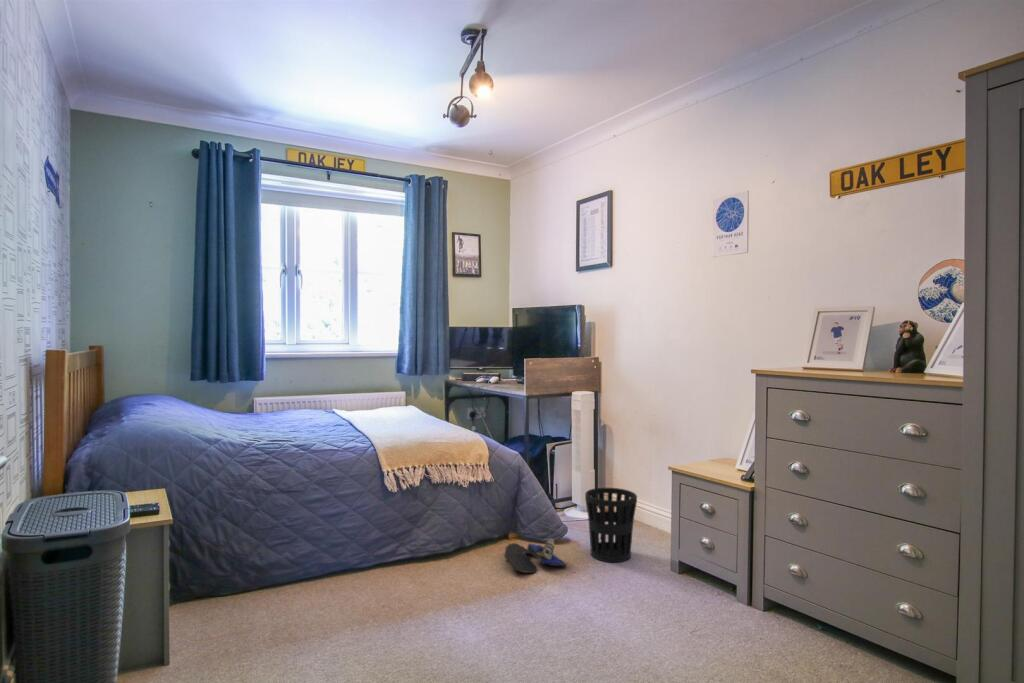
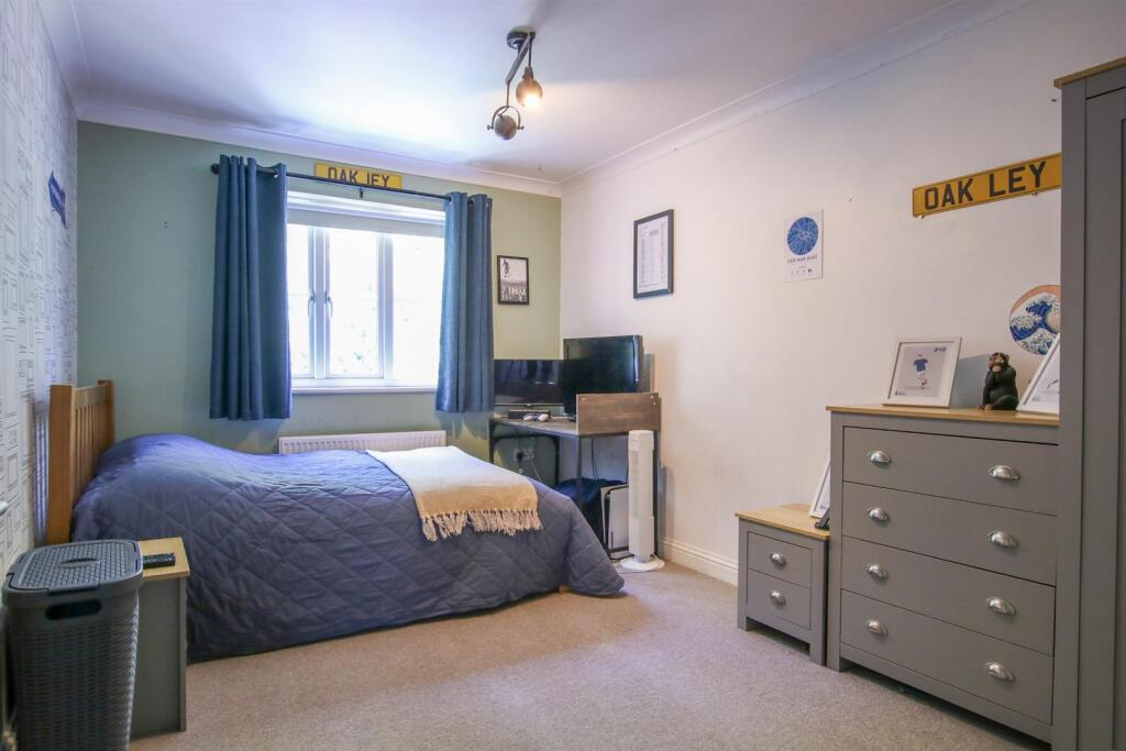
- wastebasket [584,487,638,563]
- shoe [503,538,567,574]
